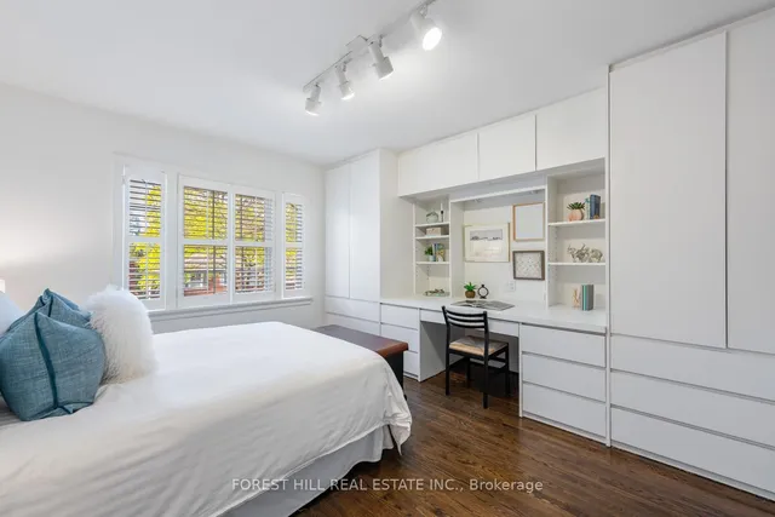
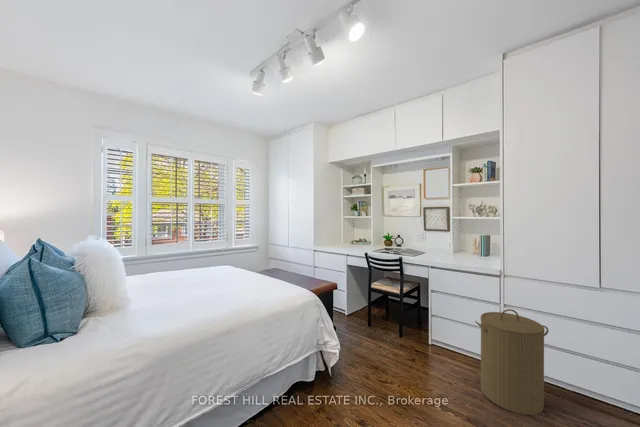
+ laundry hamper [474,308,549,416]
